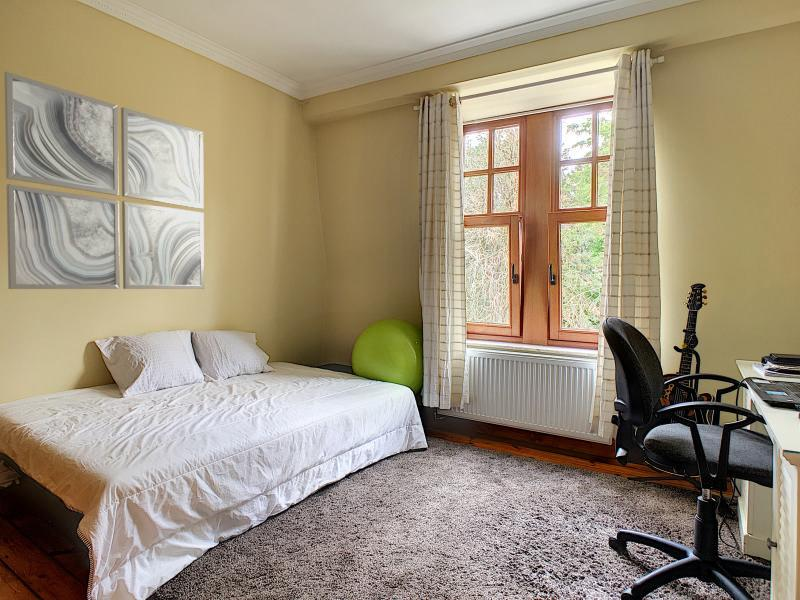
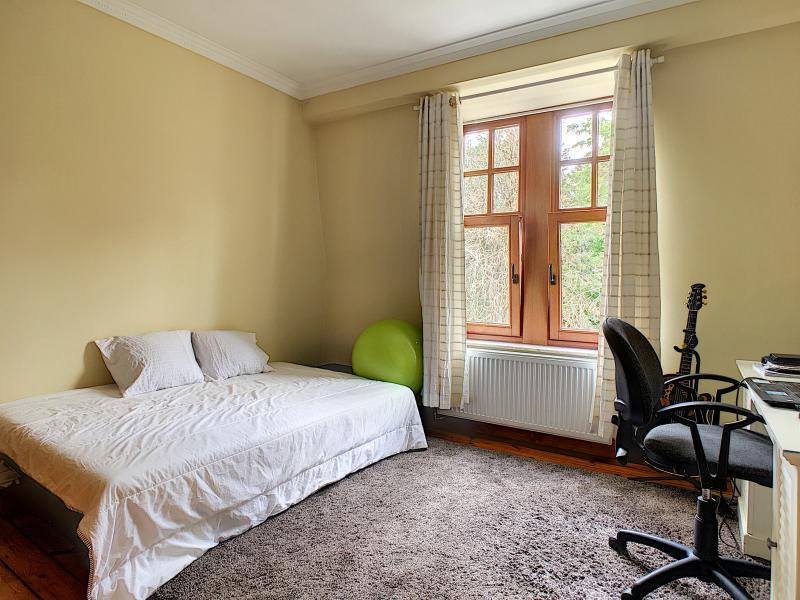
- wall art [3,71,205,290]
